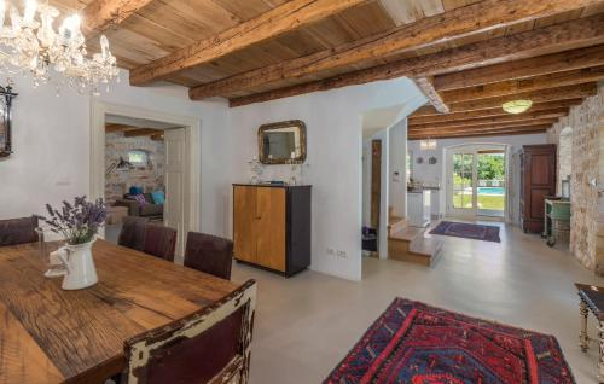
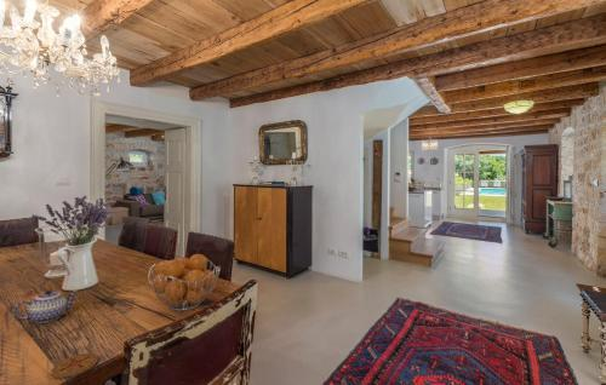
+ teapot [12,288,79,324]
+ fruit basket [148,253,222,312]
+ coaster [51,352,99,379]
